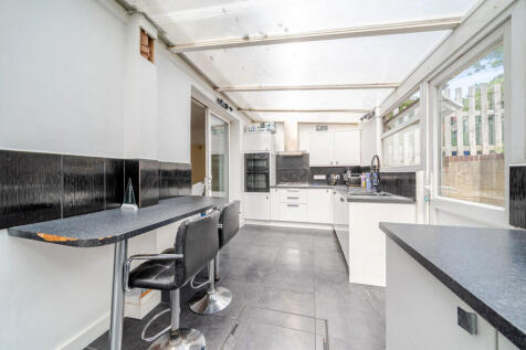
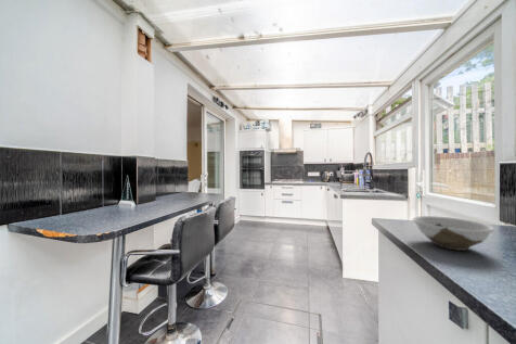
+ bowl [412,215,495,252]
